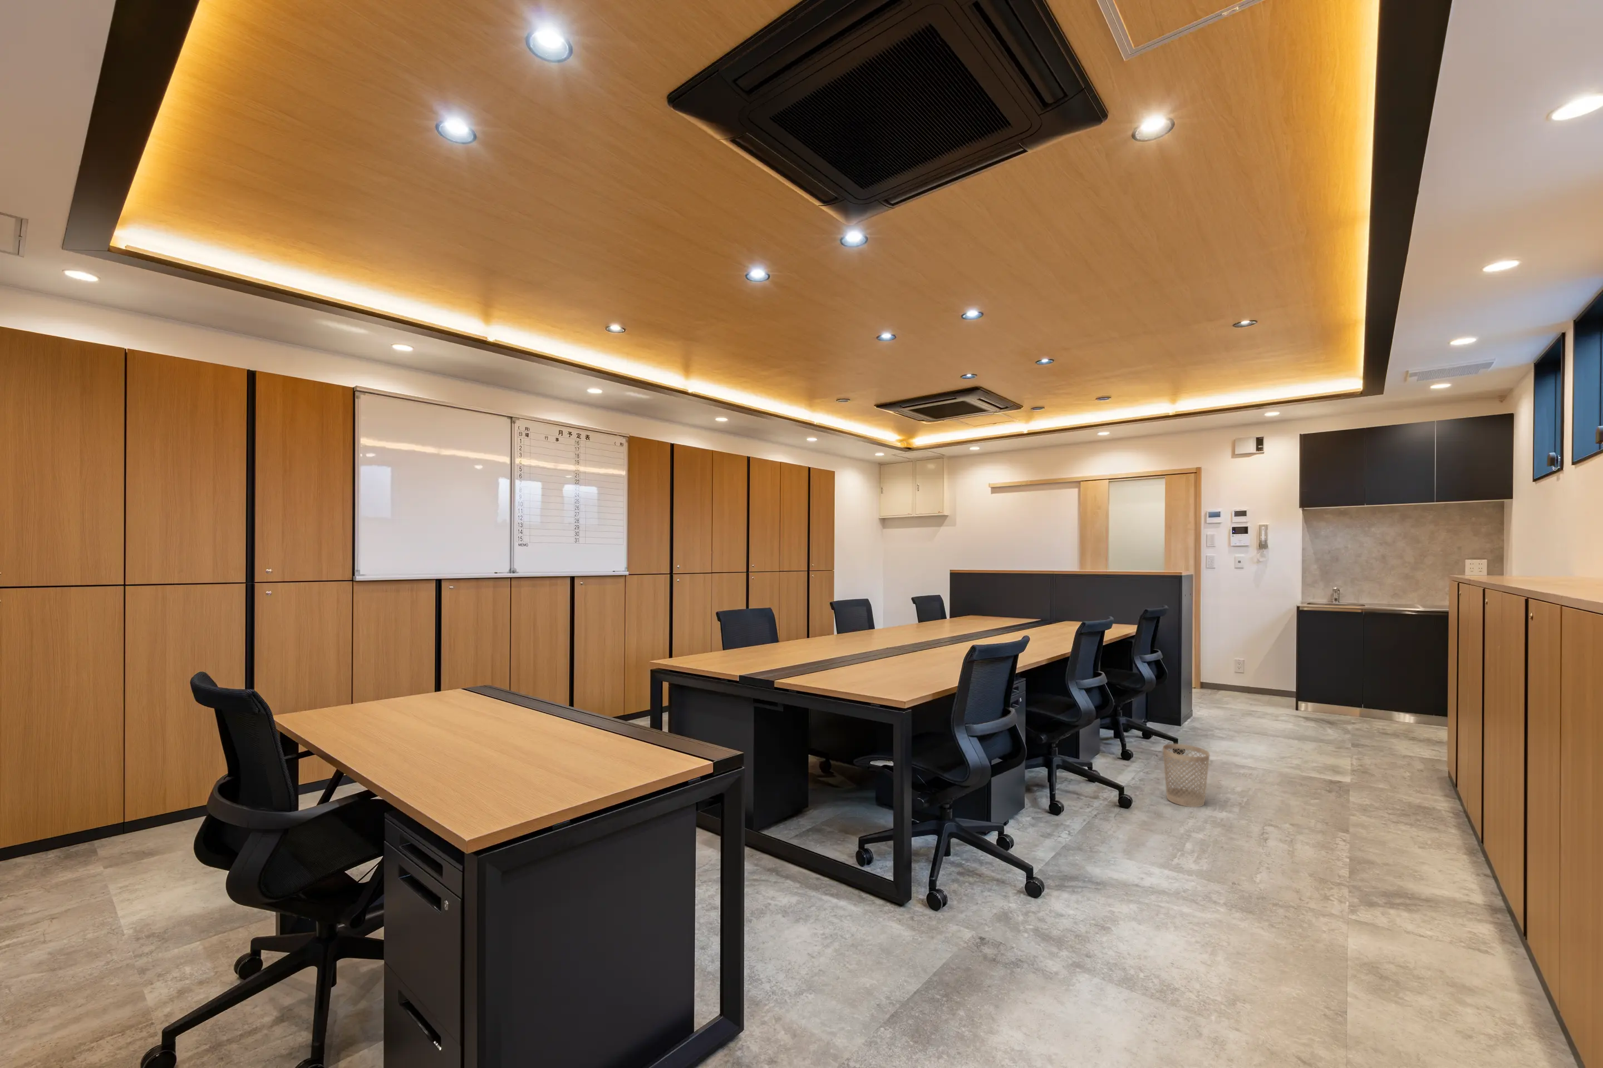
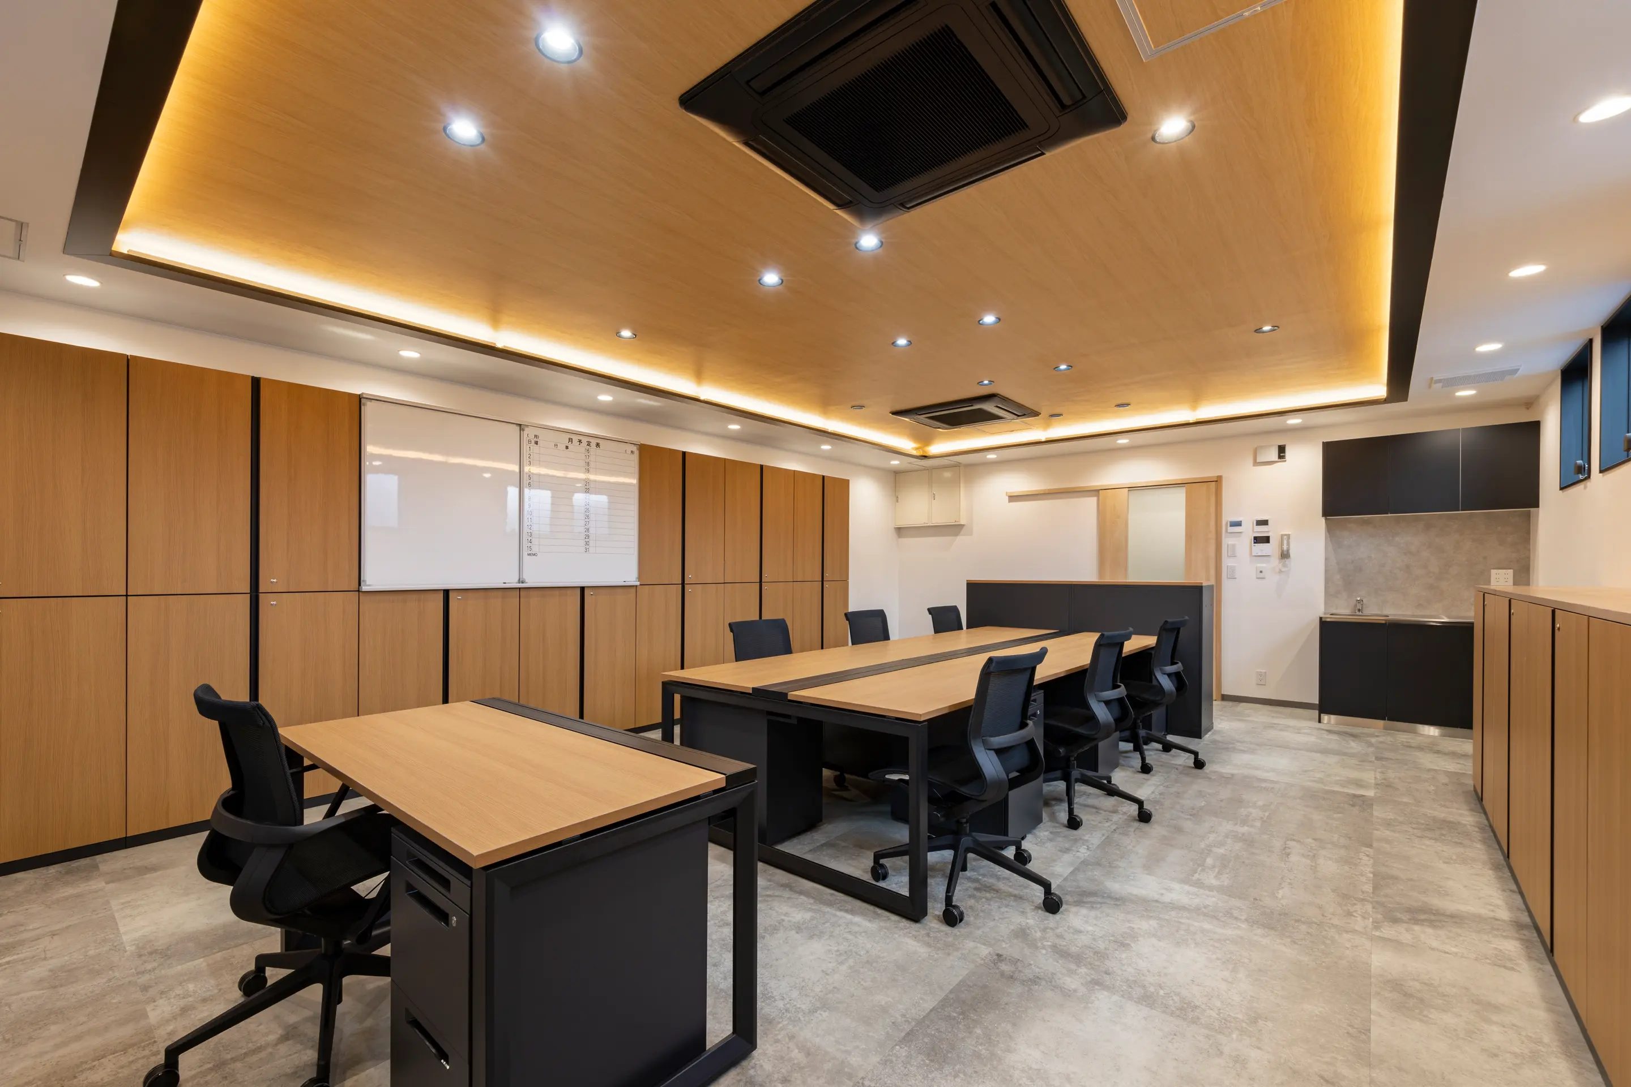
- wastebasket [1162,744,1211,808]
